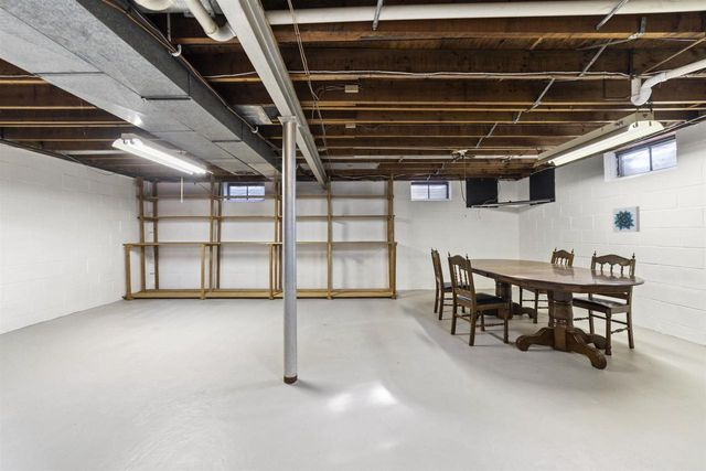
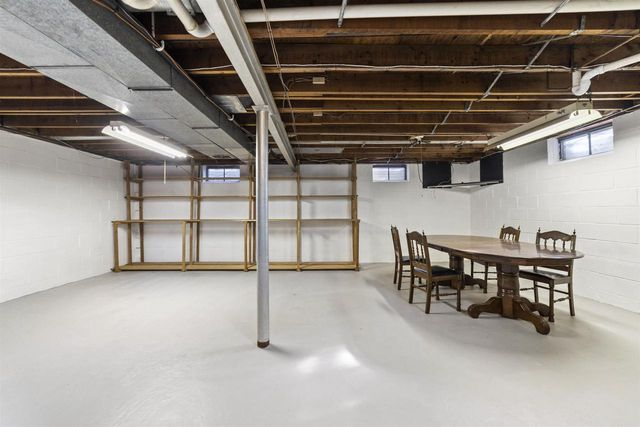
- wall art [612,205,641,234]
